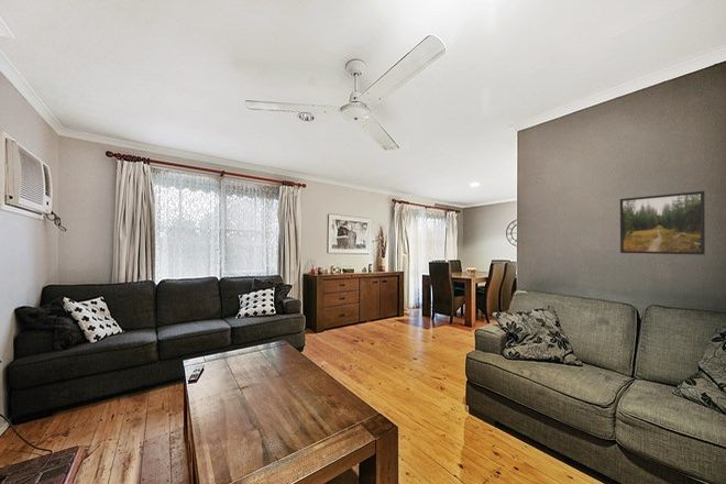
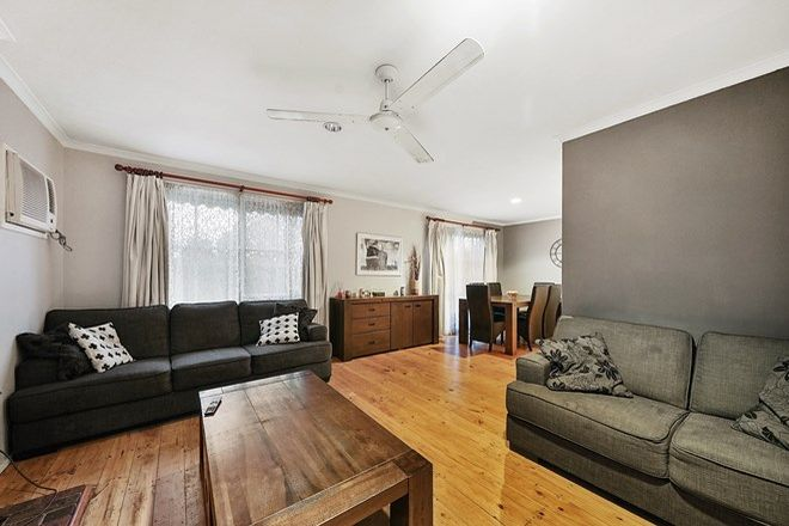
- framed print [619,190,706,256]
